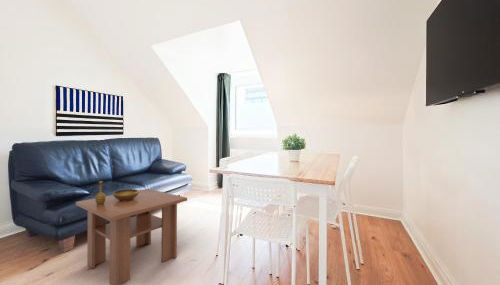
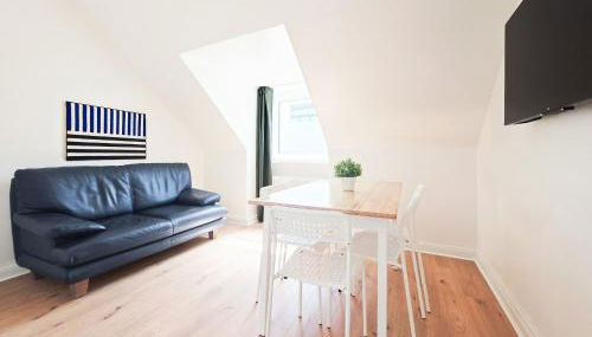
- coffee table [75,188,188,285]
- decorative bowl [94,180,139,206]
